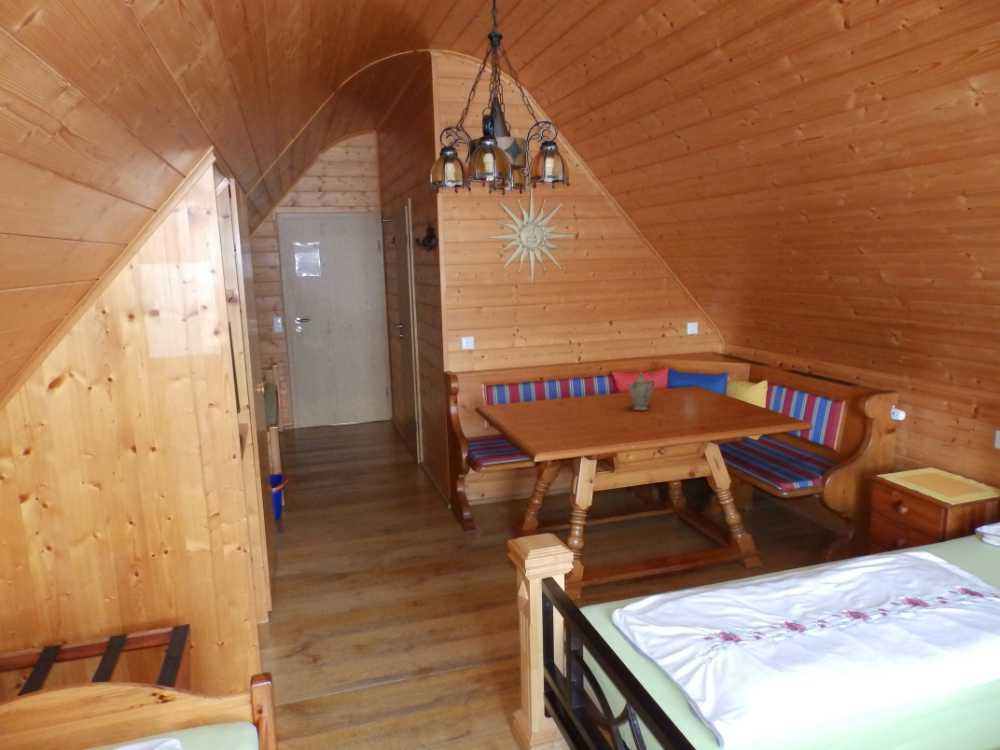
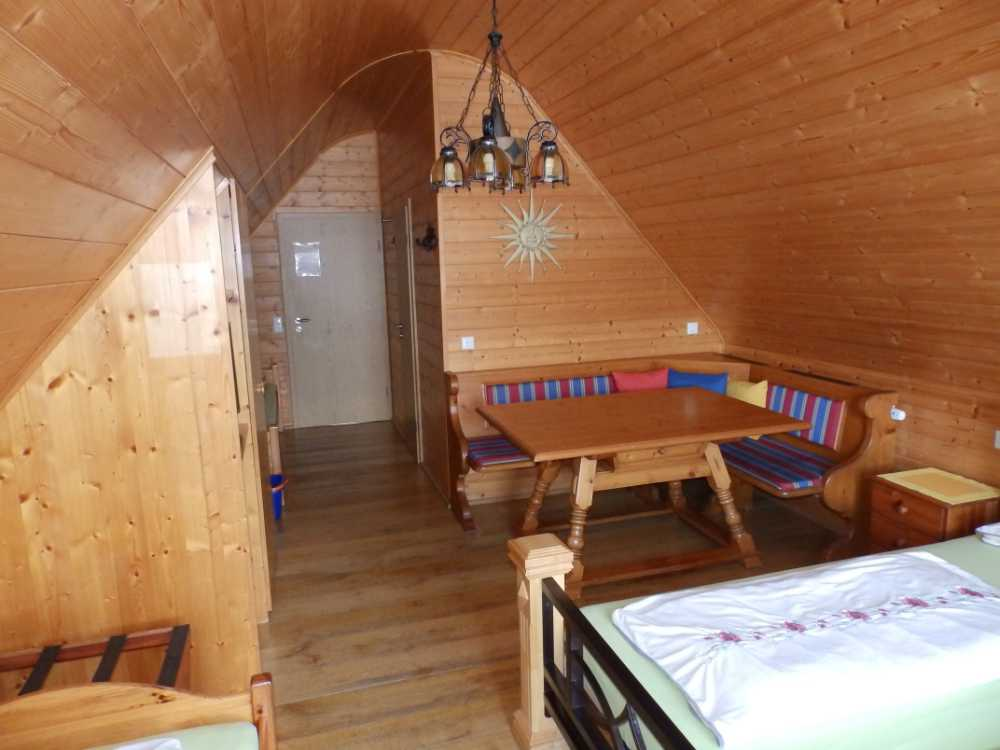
- chinaware [626,371,656,411]
